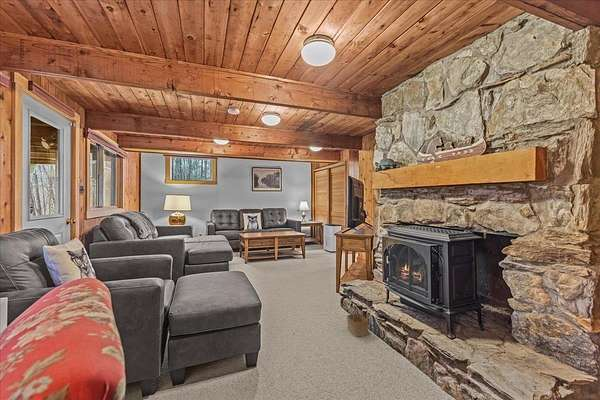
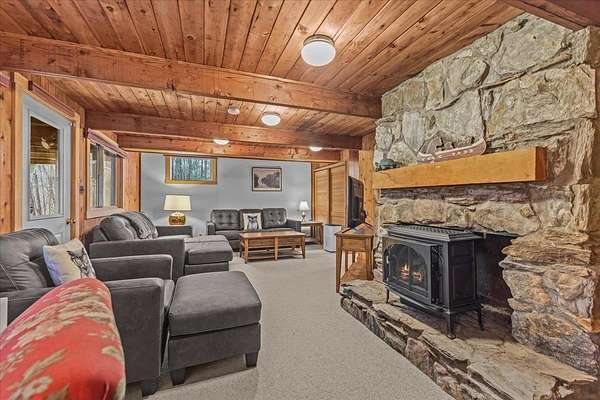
- basket [346,295,370,338]
